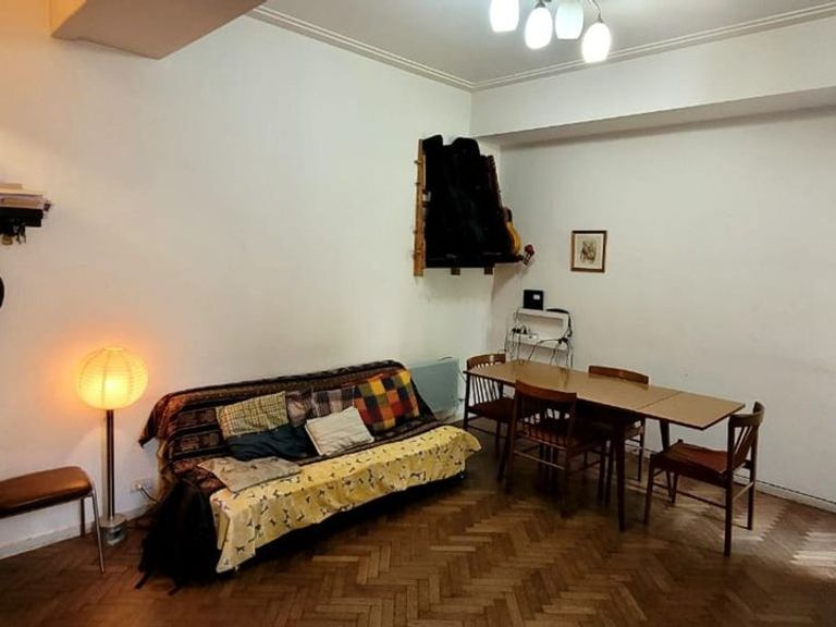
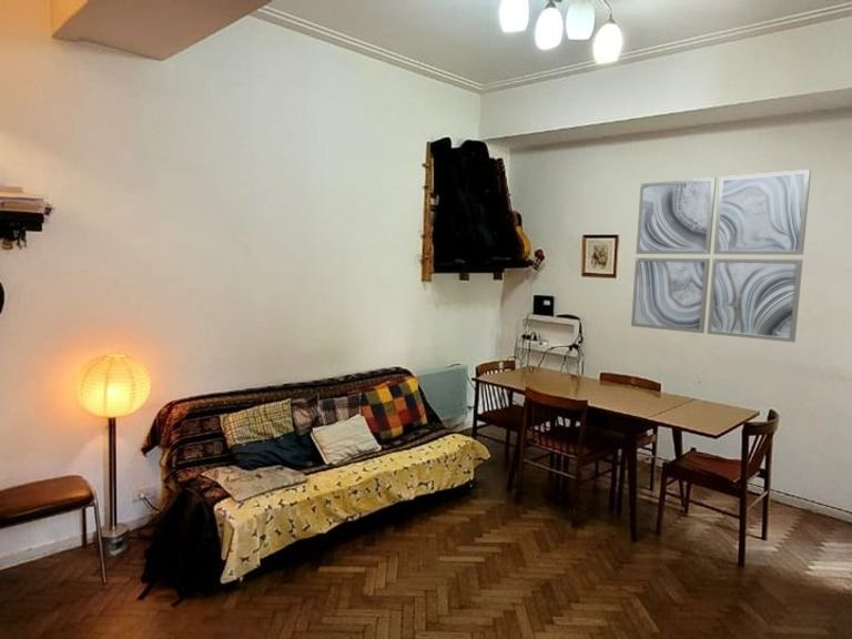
+ wall art [630,169,812,343]
